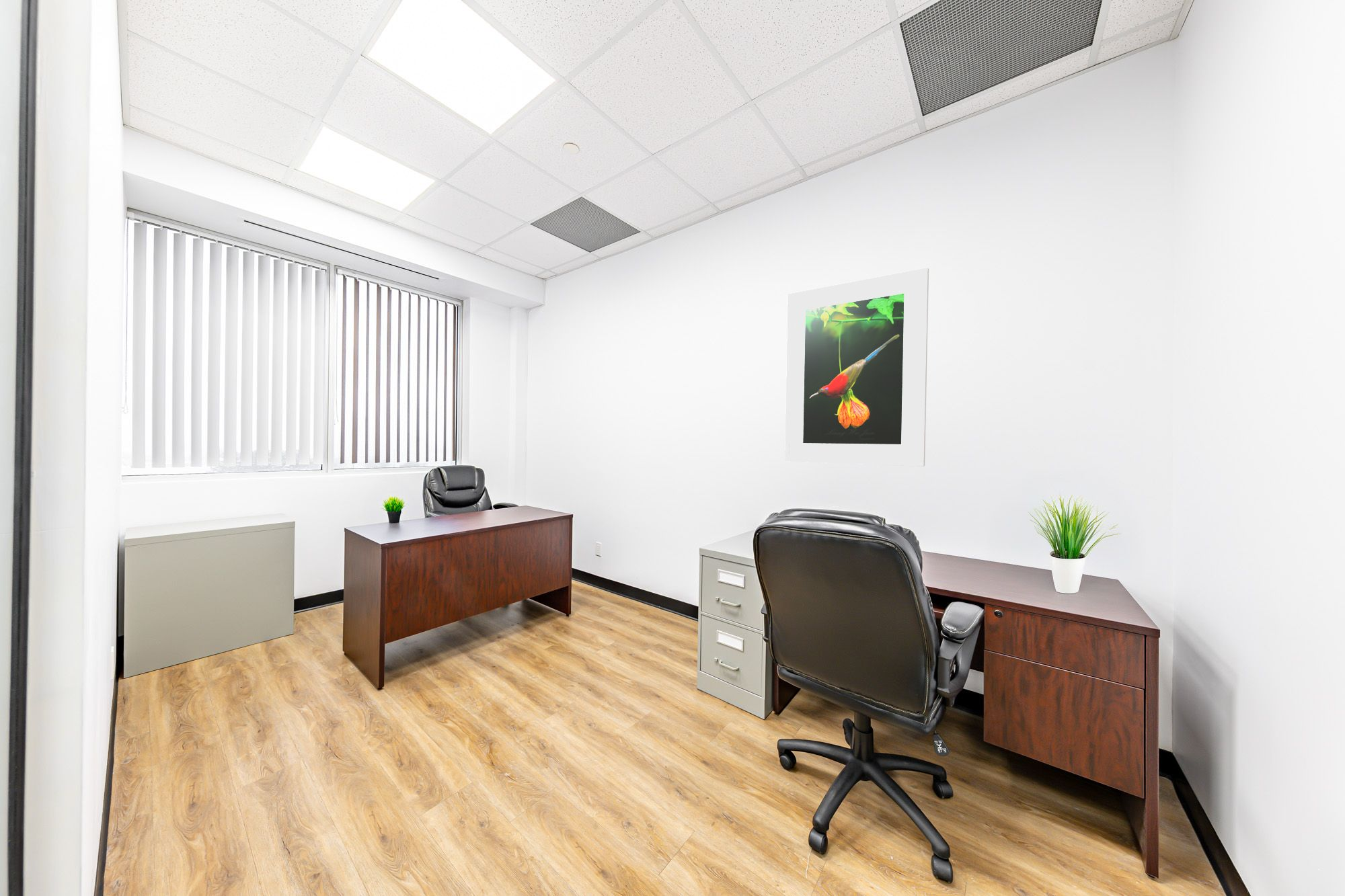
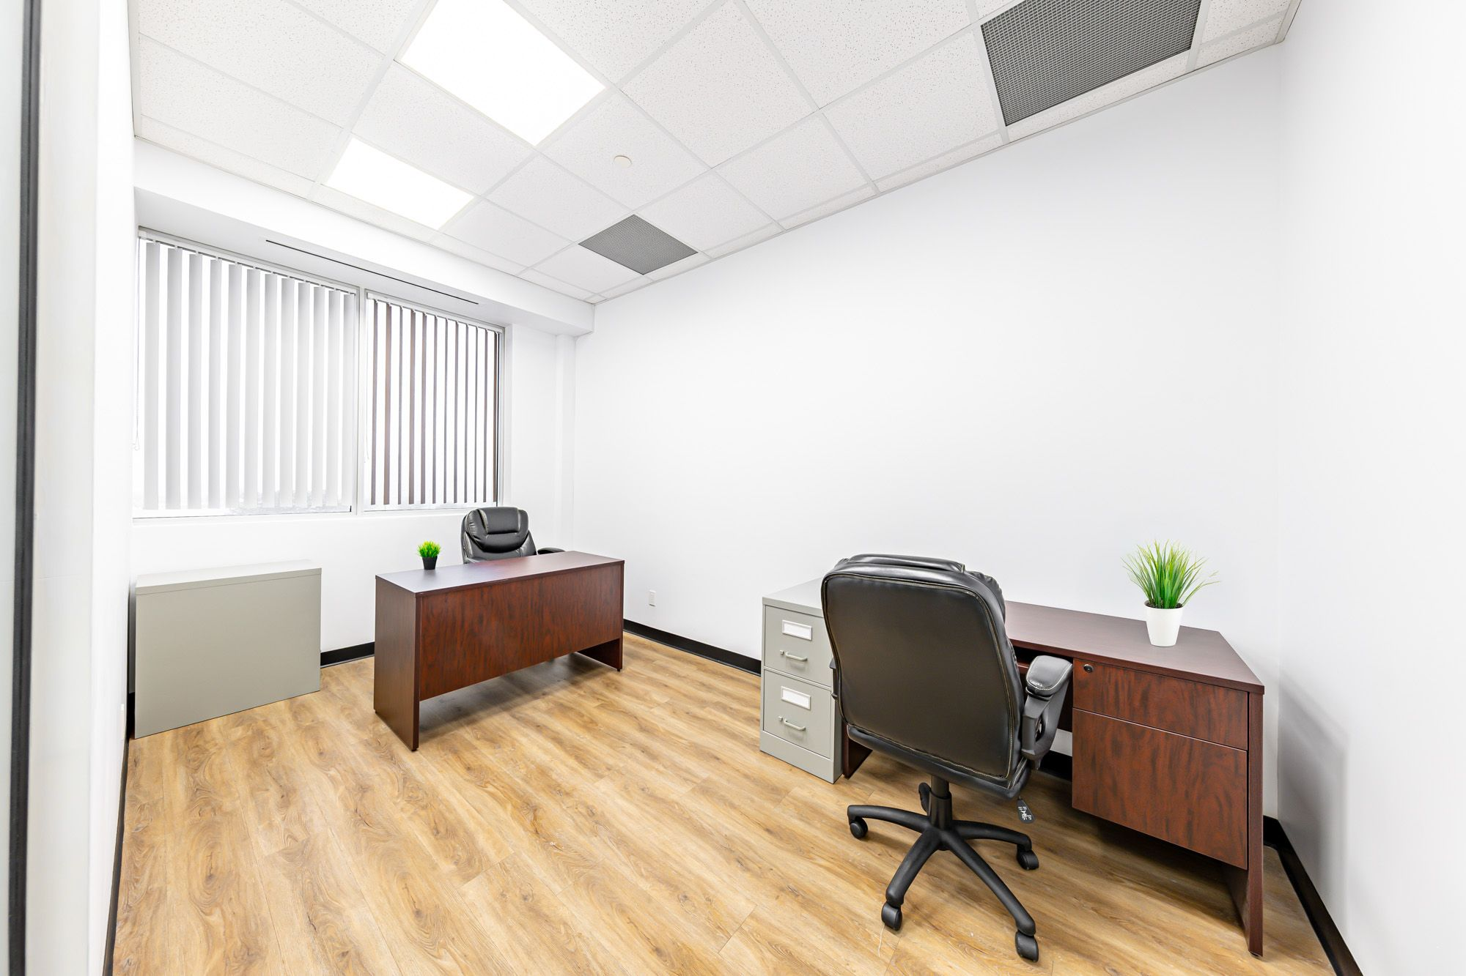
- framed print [784,267,929,467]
